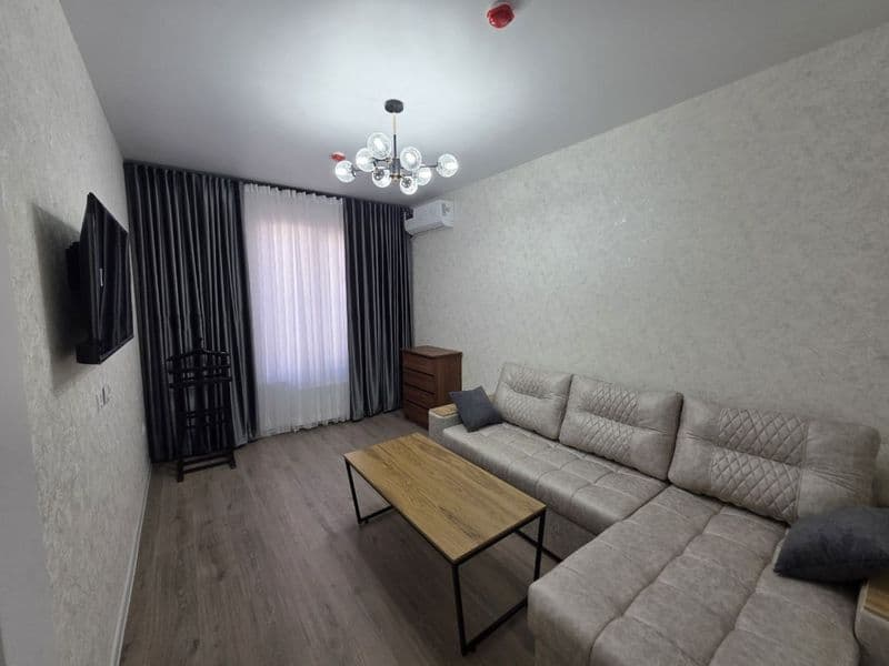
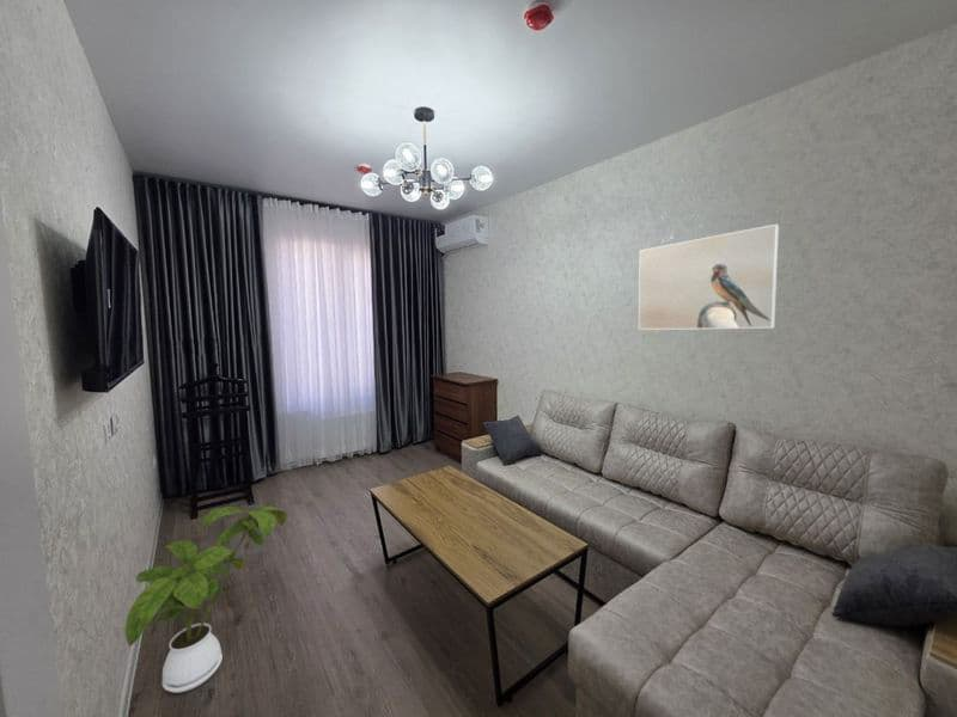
+ house plant [124,505,288,694]
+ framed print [638,223,780,331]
